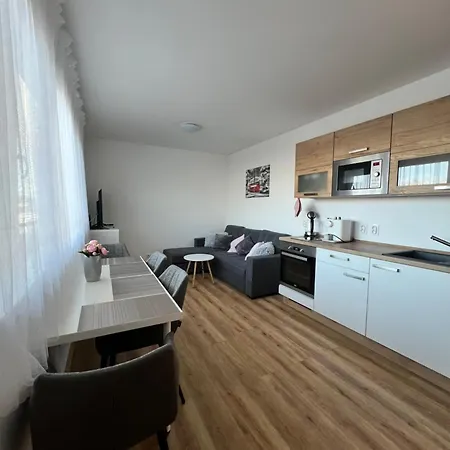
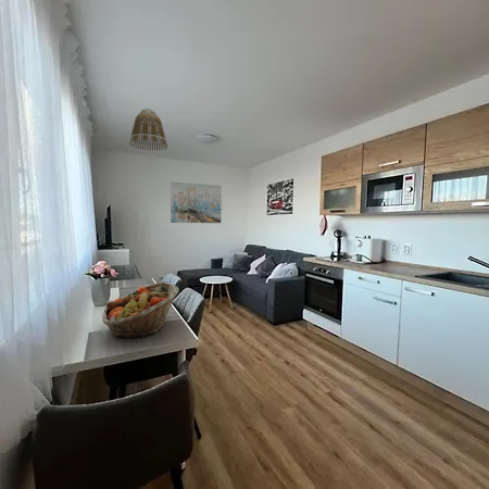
+ wall art [170,180,223,224]
+ lamp shade [128,108,168,152]
+ fruit basket [101,281,179,339]
